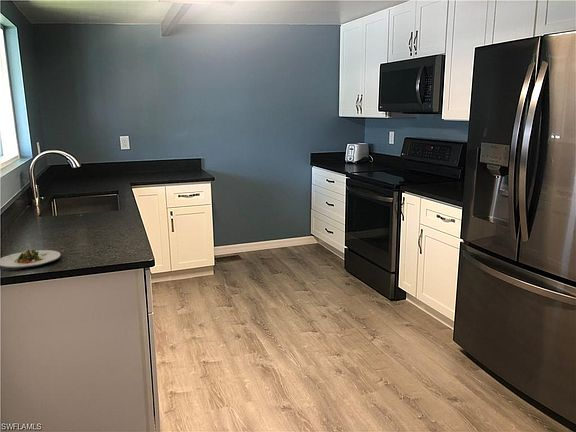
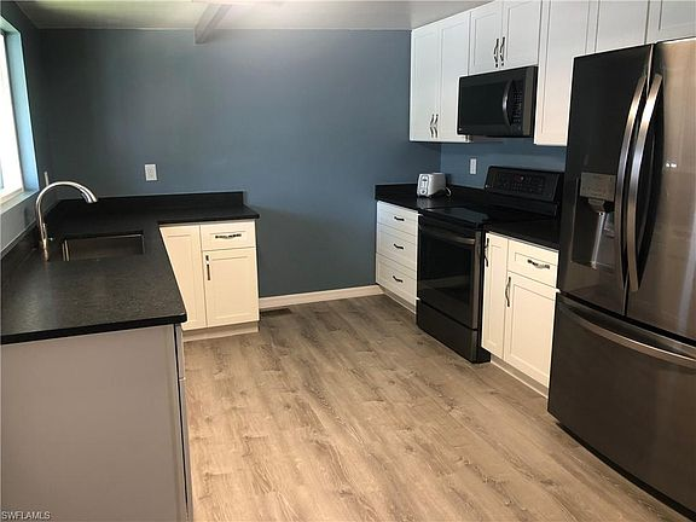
- salad plate [0,249,62,271]
